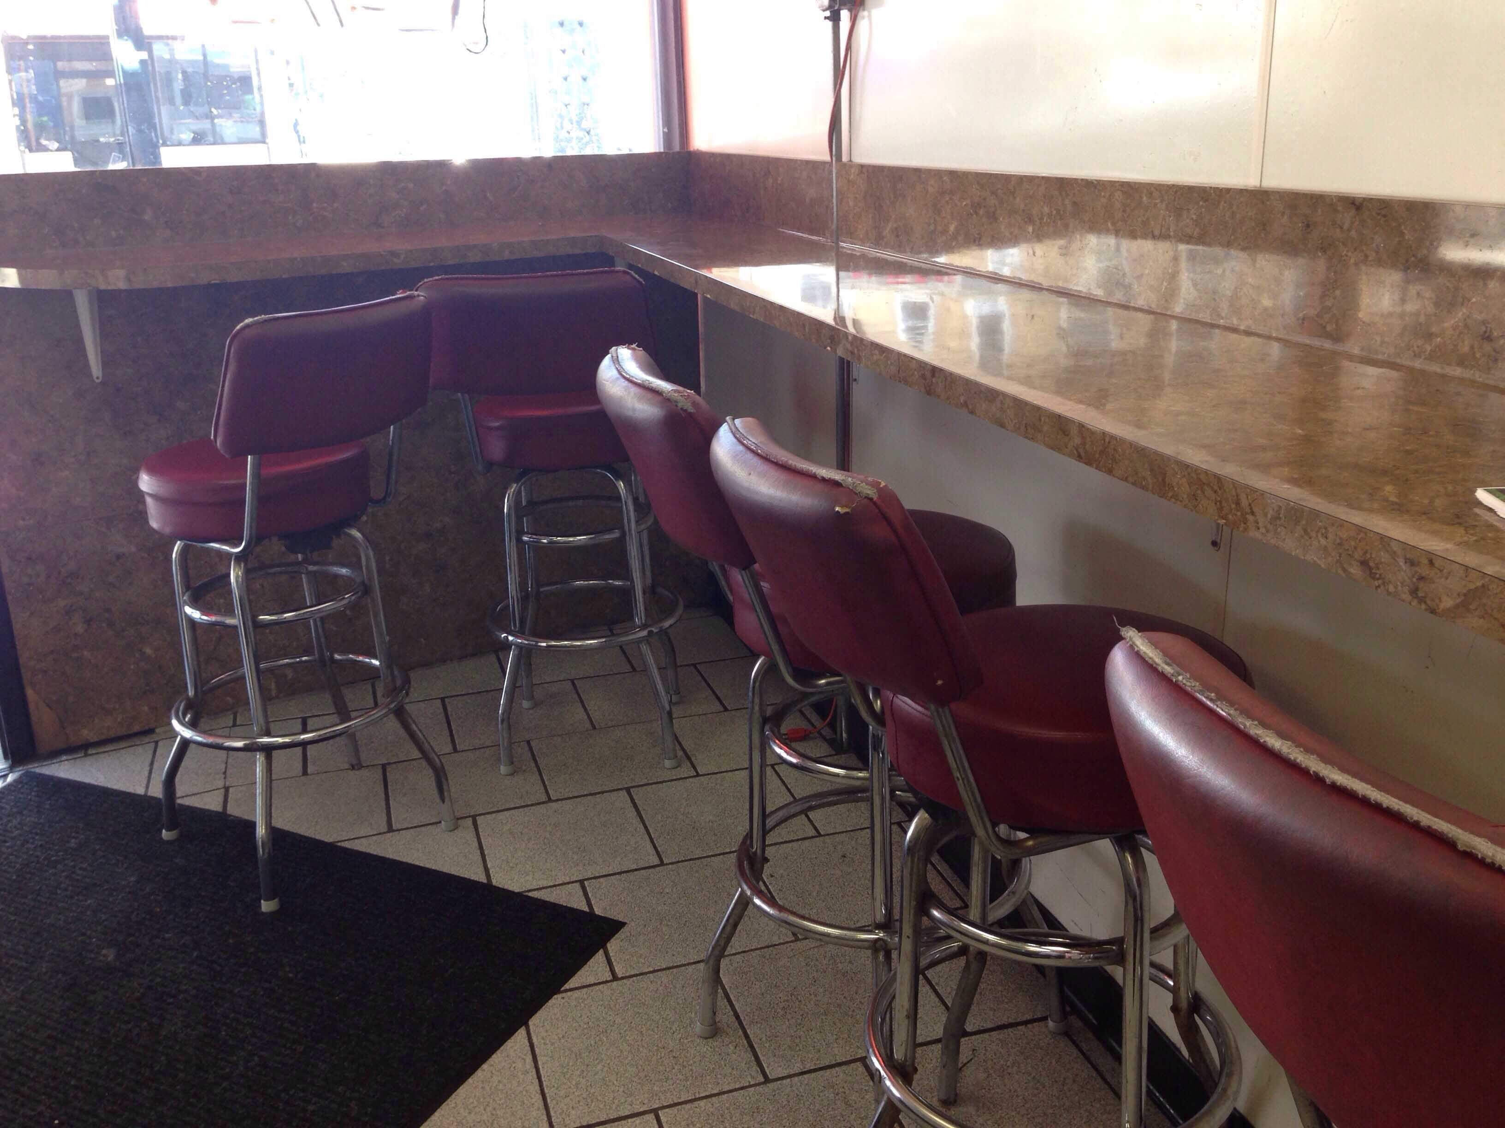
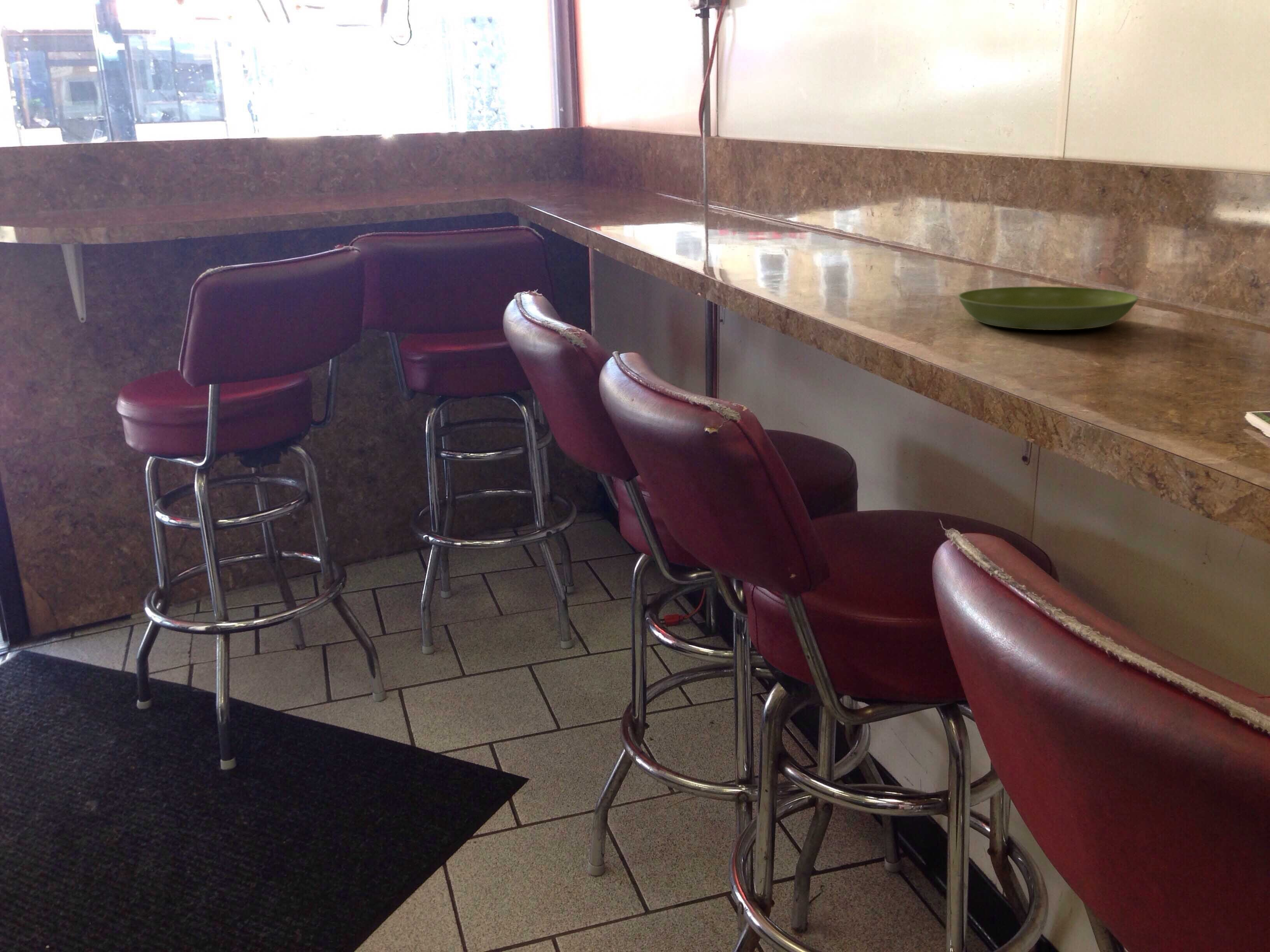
+ saucer [958,286,1139,331]
